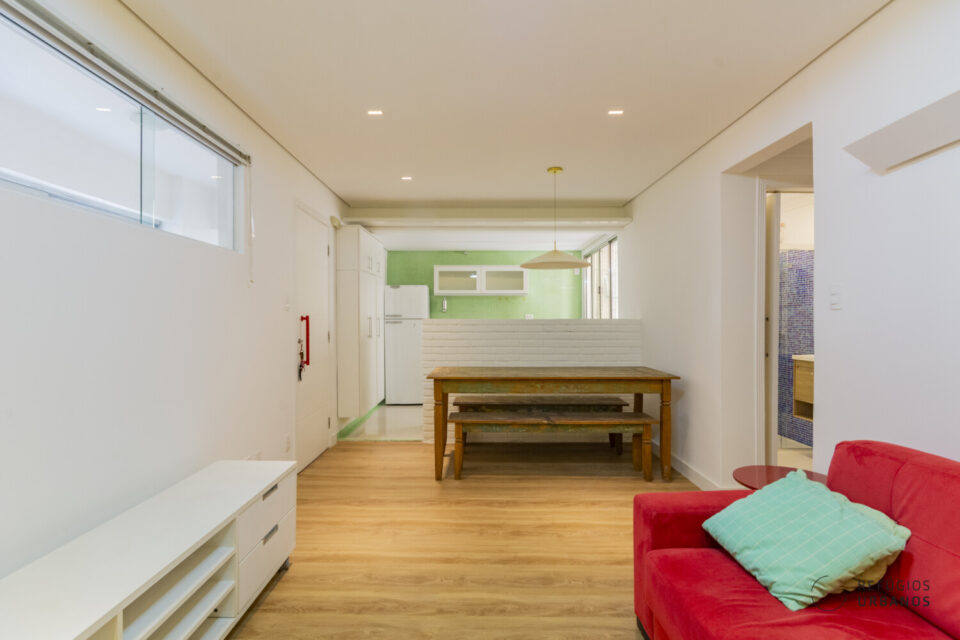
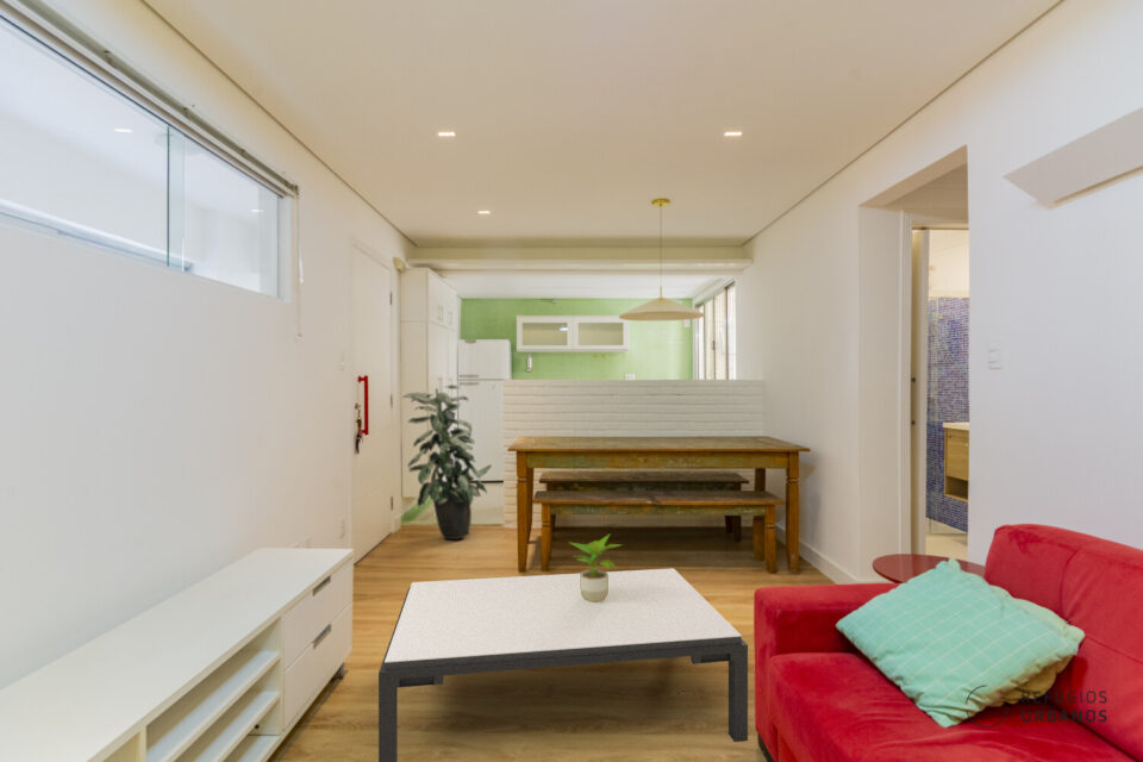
+ coffee table [377,568,749,762]
+ potted plant [567,532,625,602]
+ indoor plant [401,383,493,541]
